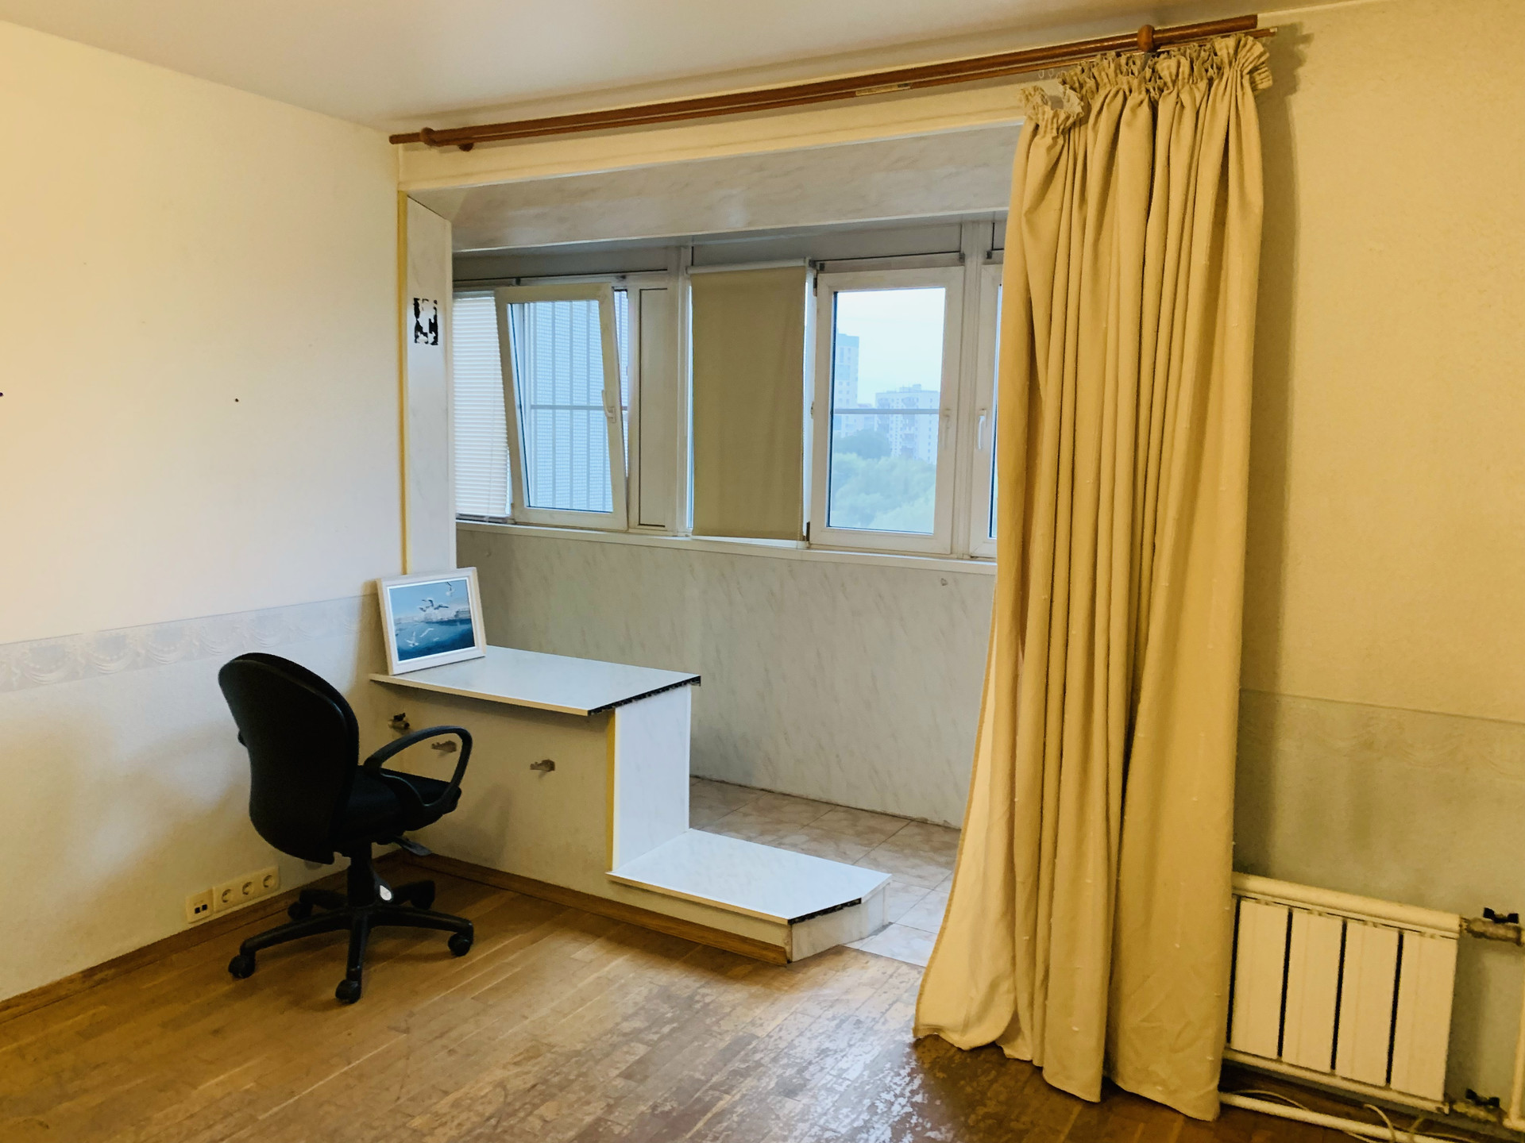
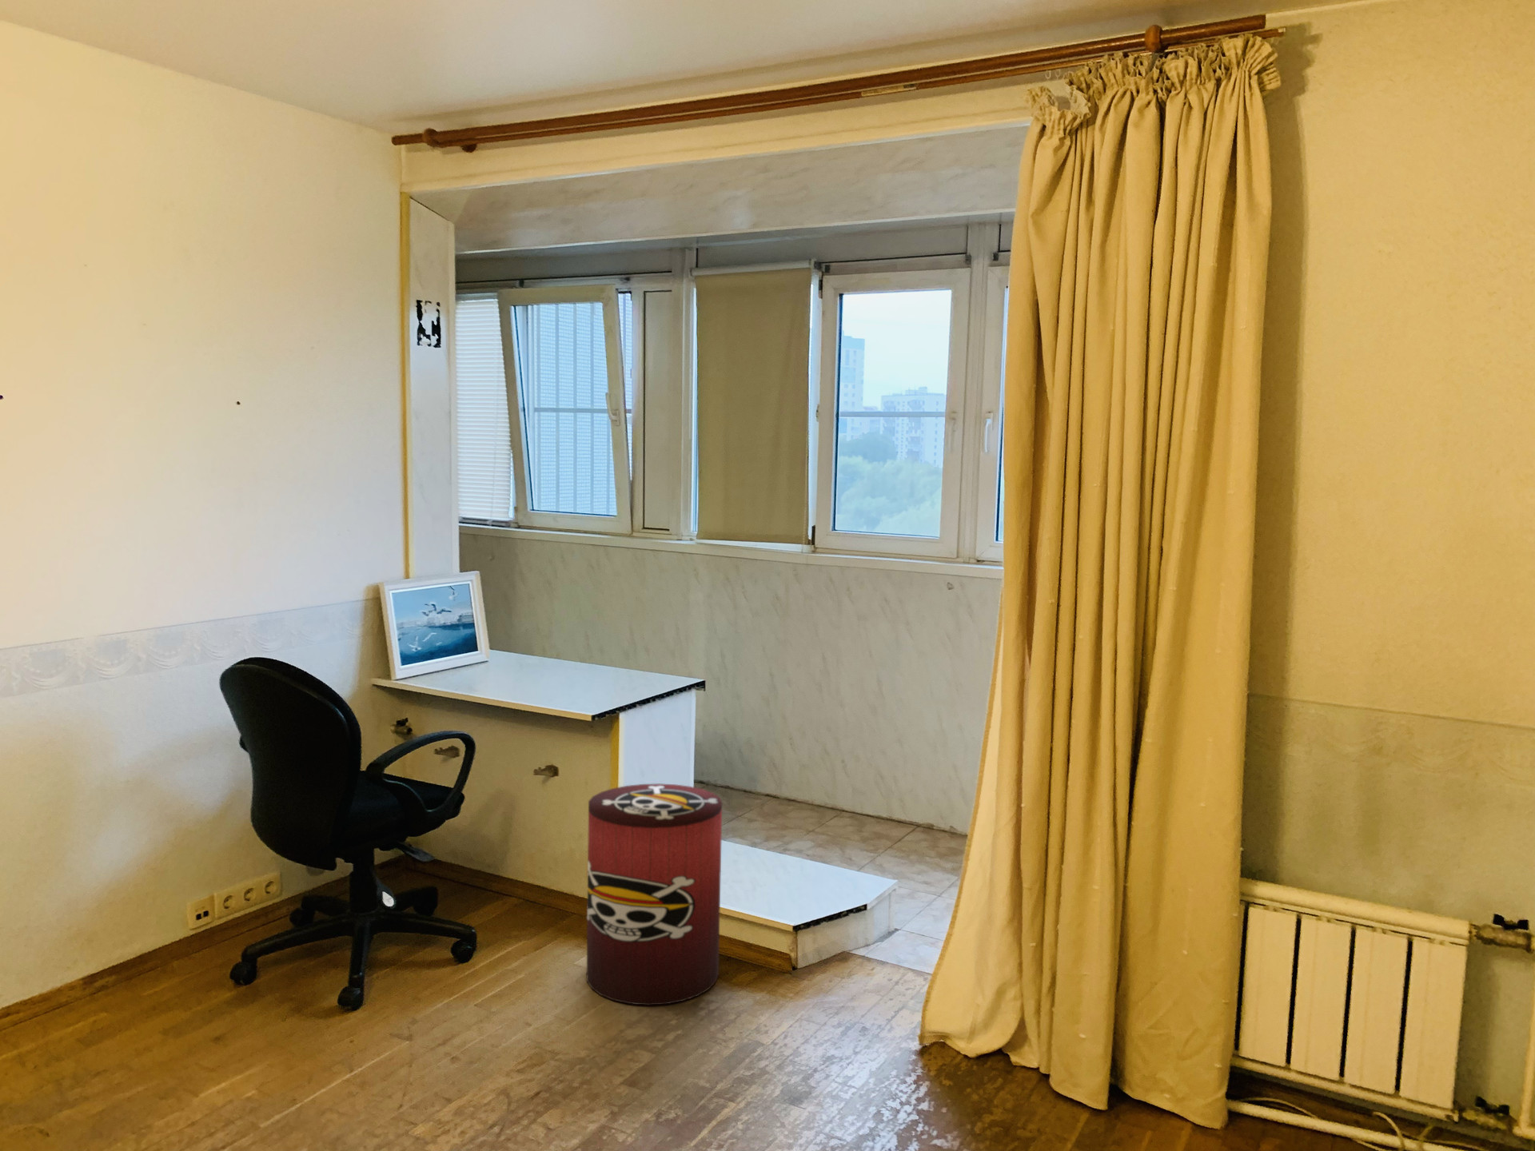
+ waste bin [586,783,723,1006]
